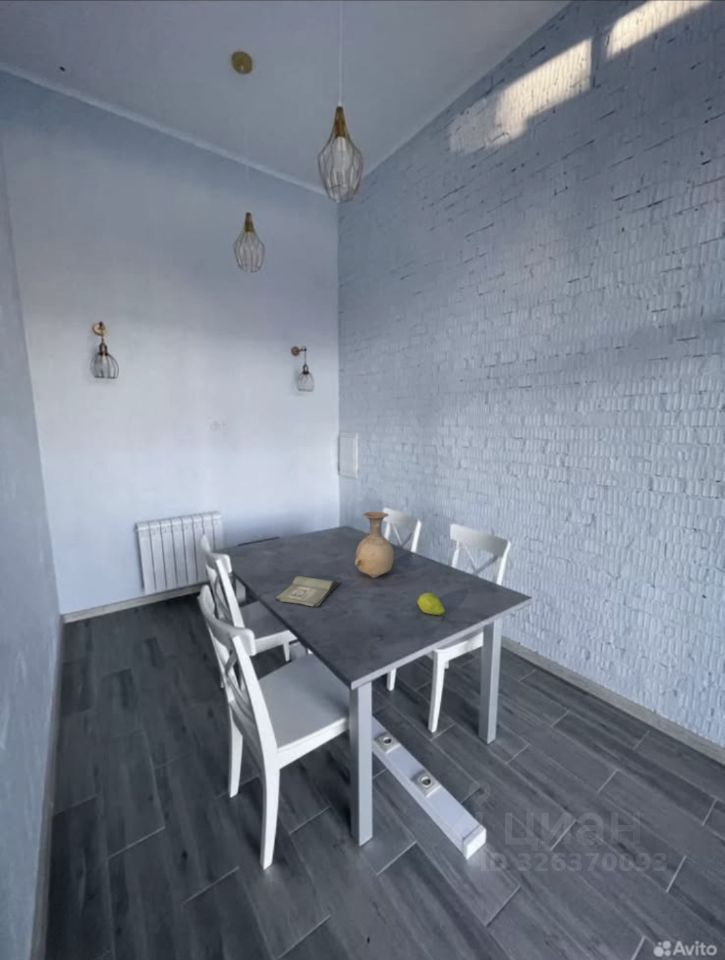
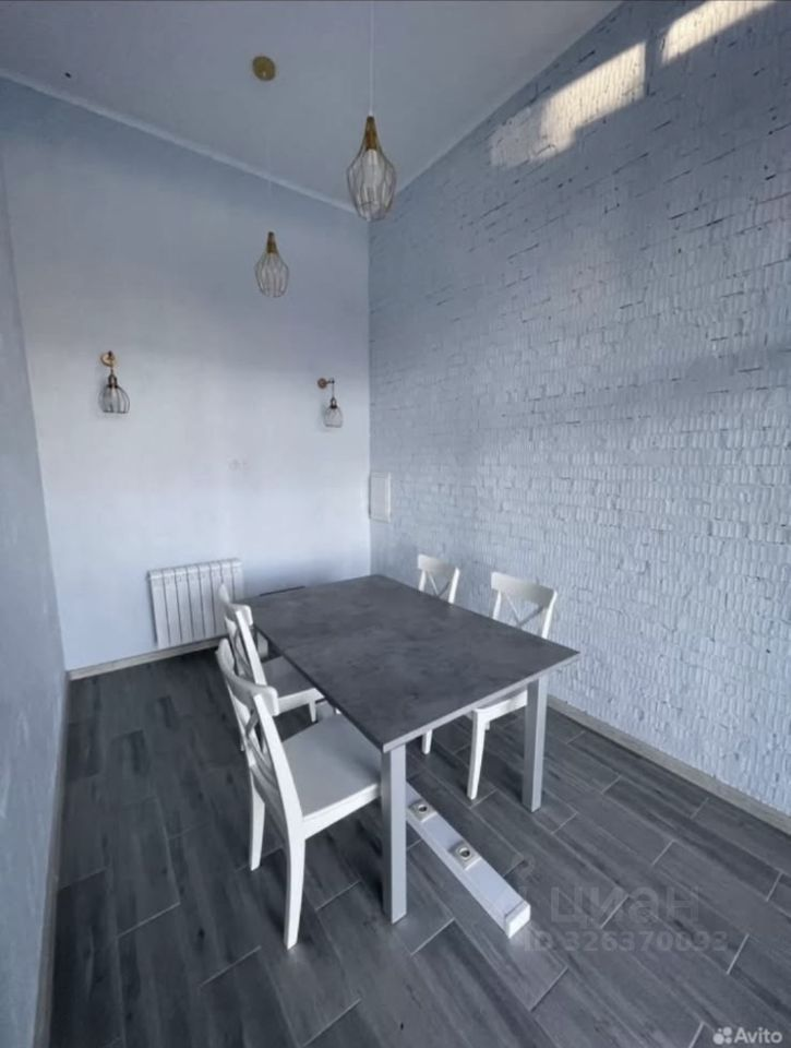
- vase [354,511,395,579]
- fruit [416,592,446,621]
- hardback book [274,575,342,609]
